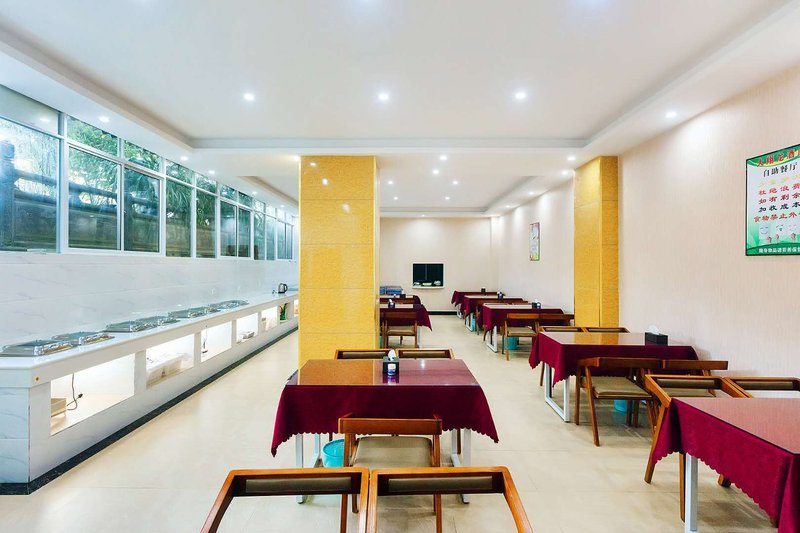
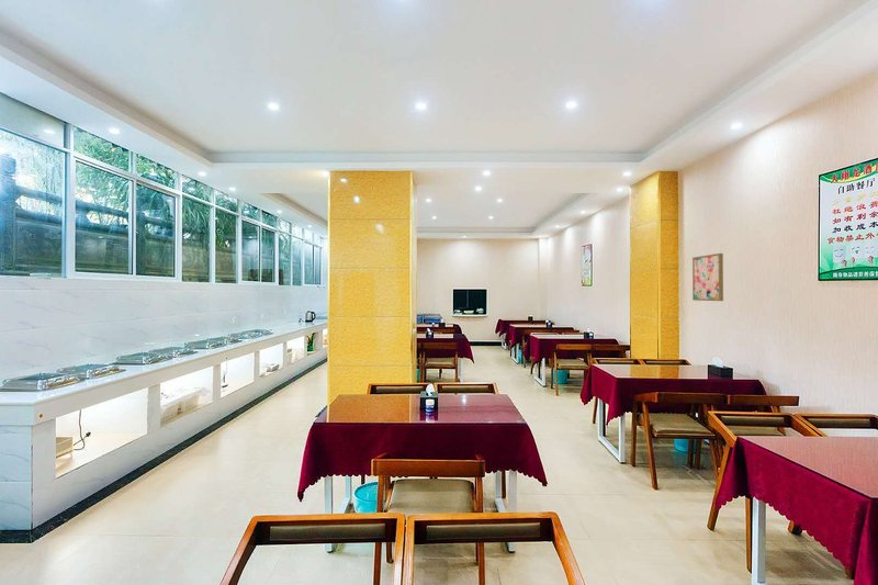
+ wall art [691,252,724,302]
